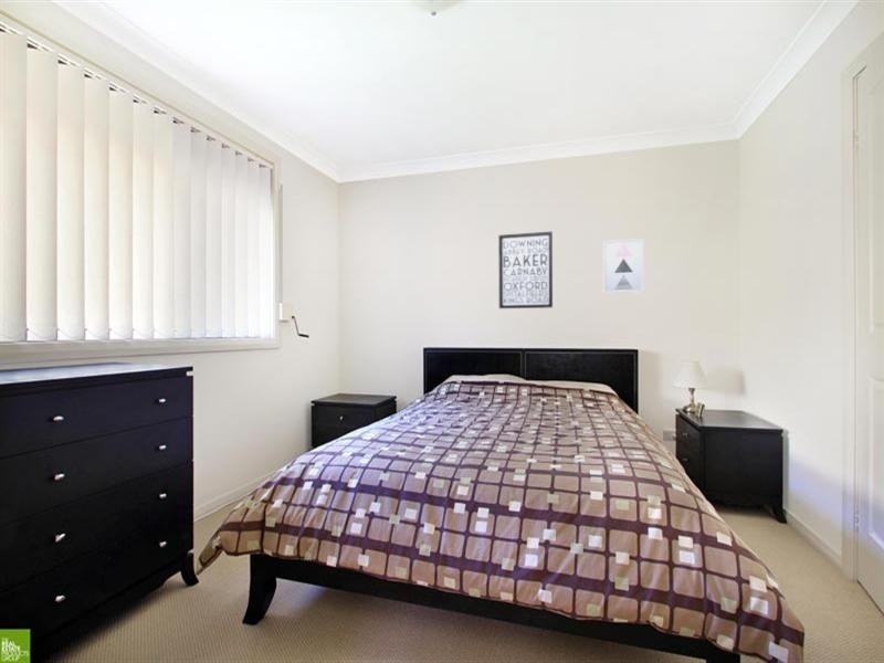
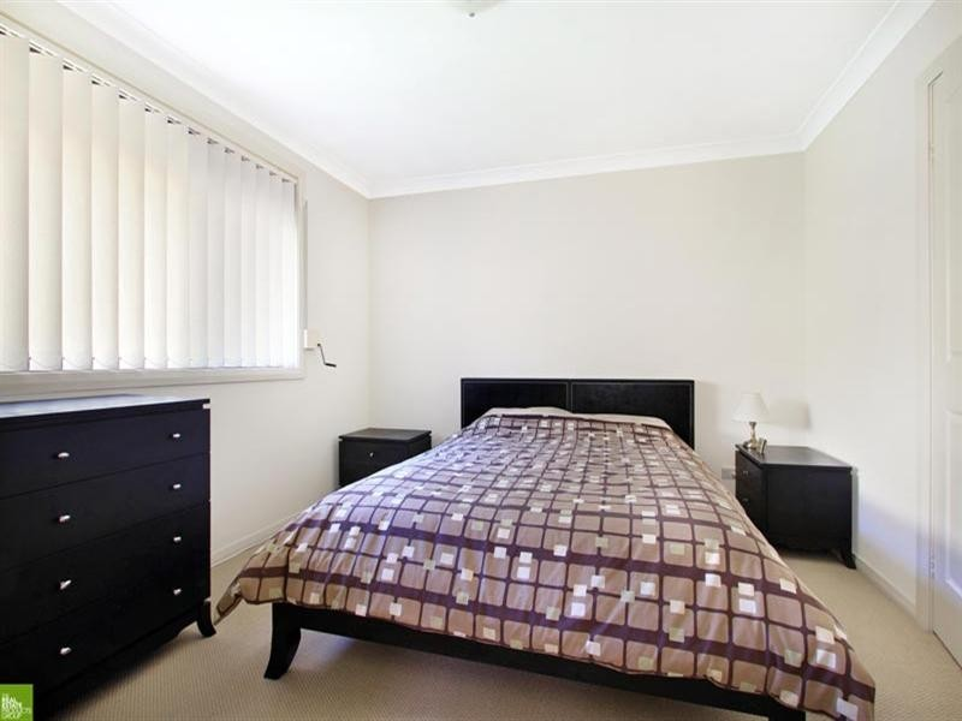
- wall art [497,230,554,309]
- wall art [602,238,644,294]
